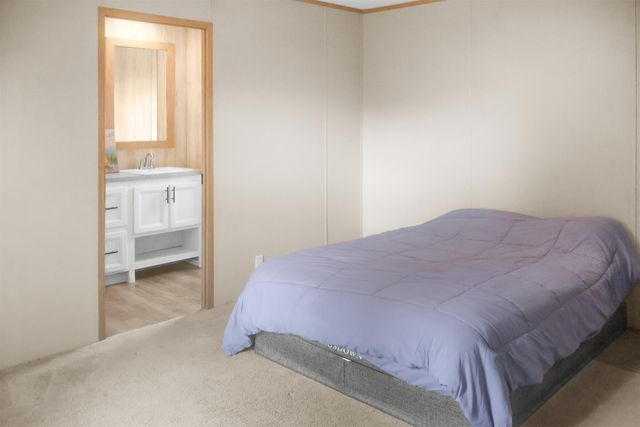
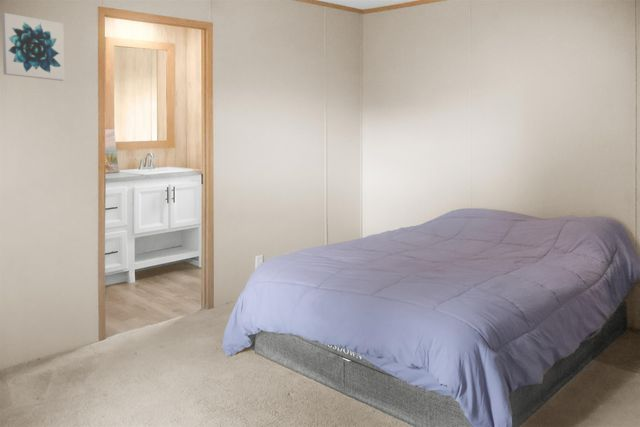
+ wall art [1,12,66,82]
